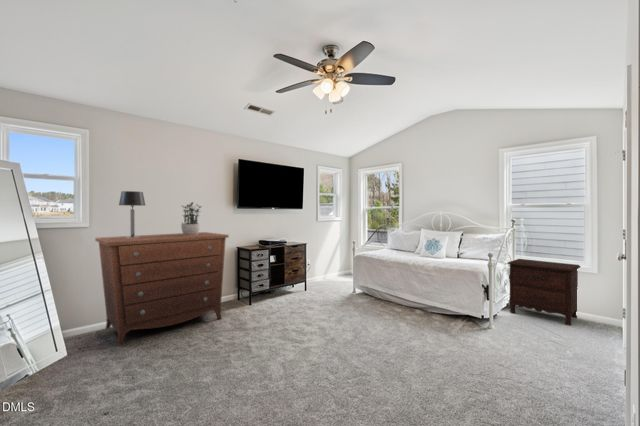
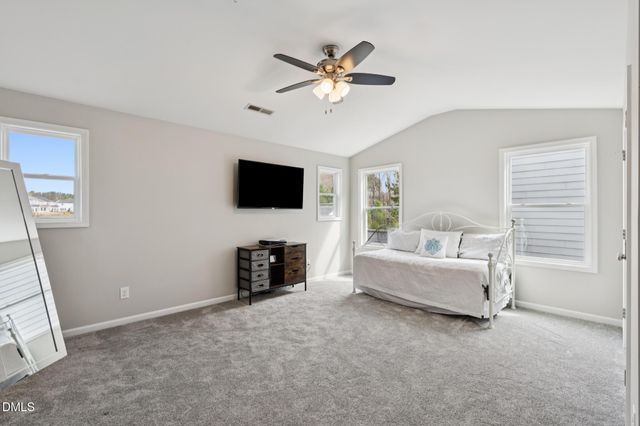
- table lamp [118,190,146,238]
- dresser [94,231,230,347]
- potted plant [180,201,203,235]
- nightstand [506,258,582,327]
